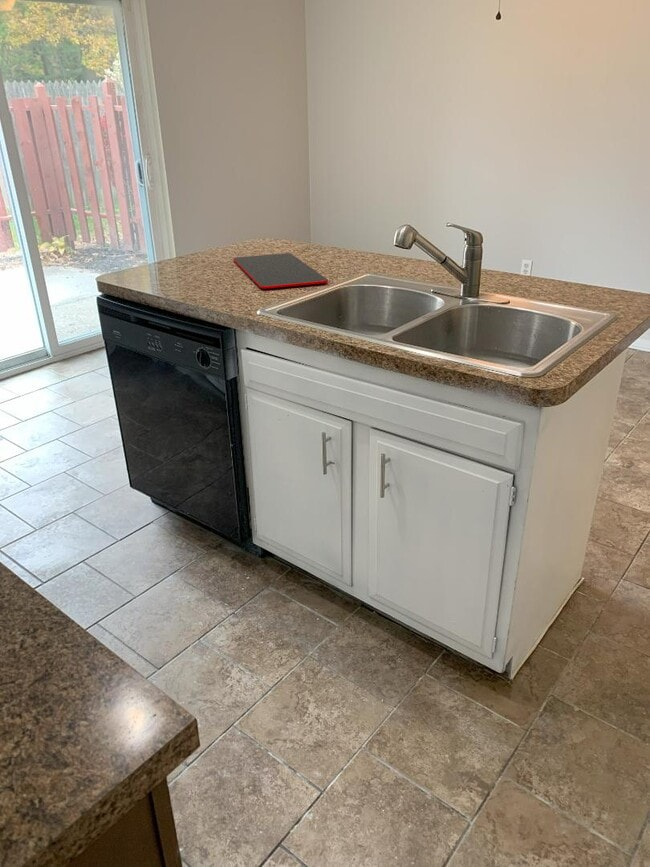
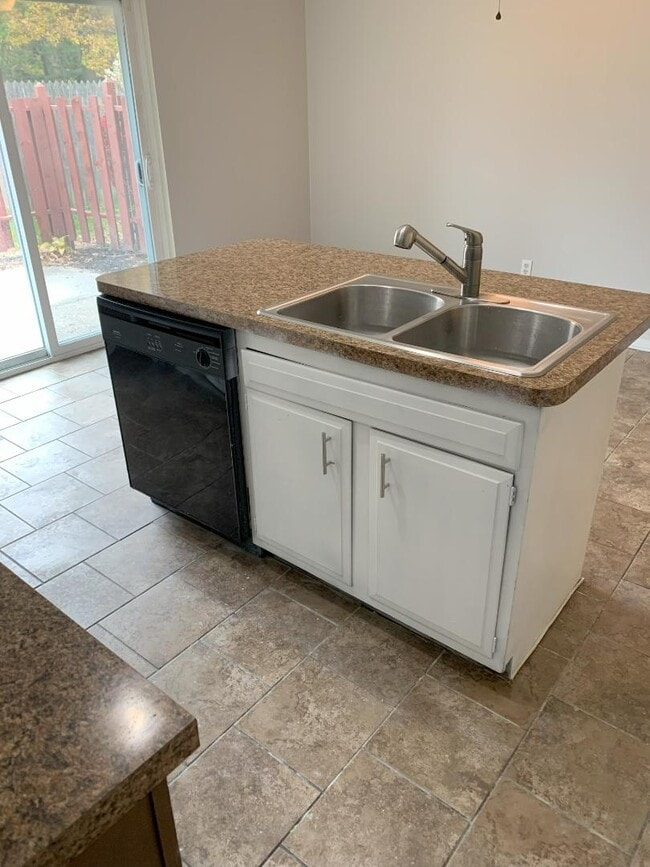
- cutting board [232,252,329,290]
